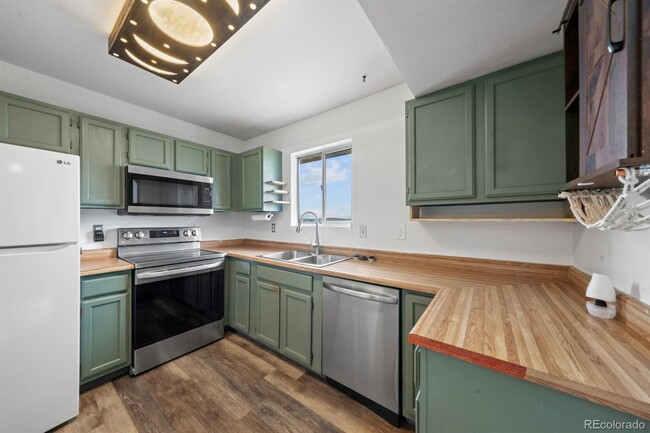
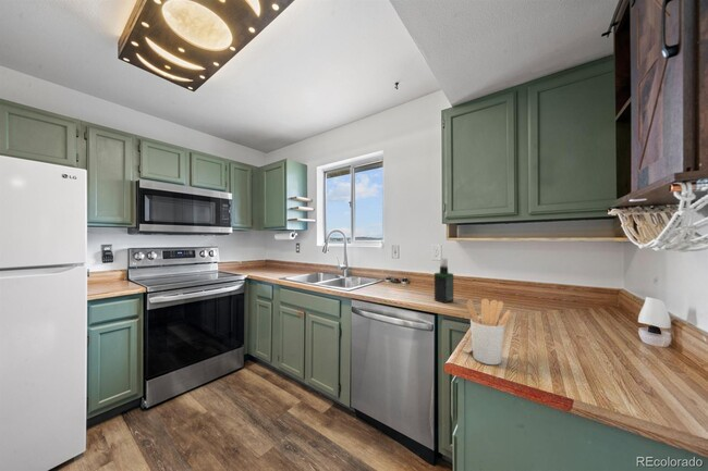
+ spray bottle [434,258,454,303]
+ utensil holder [465,298,513,365]
